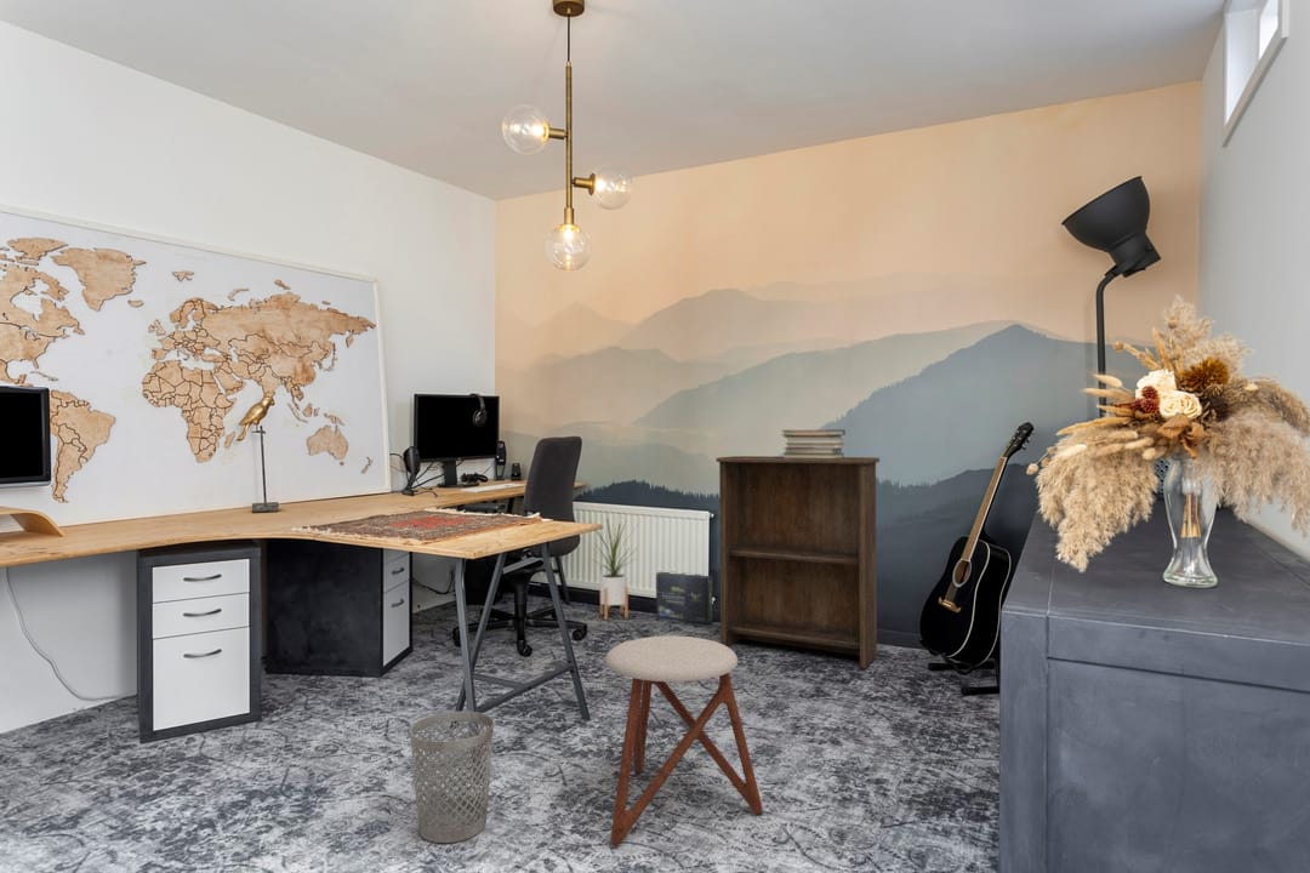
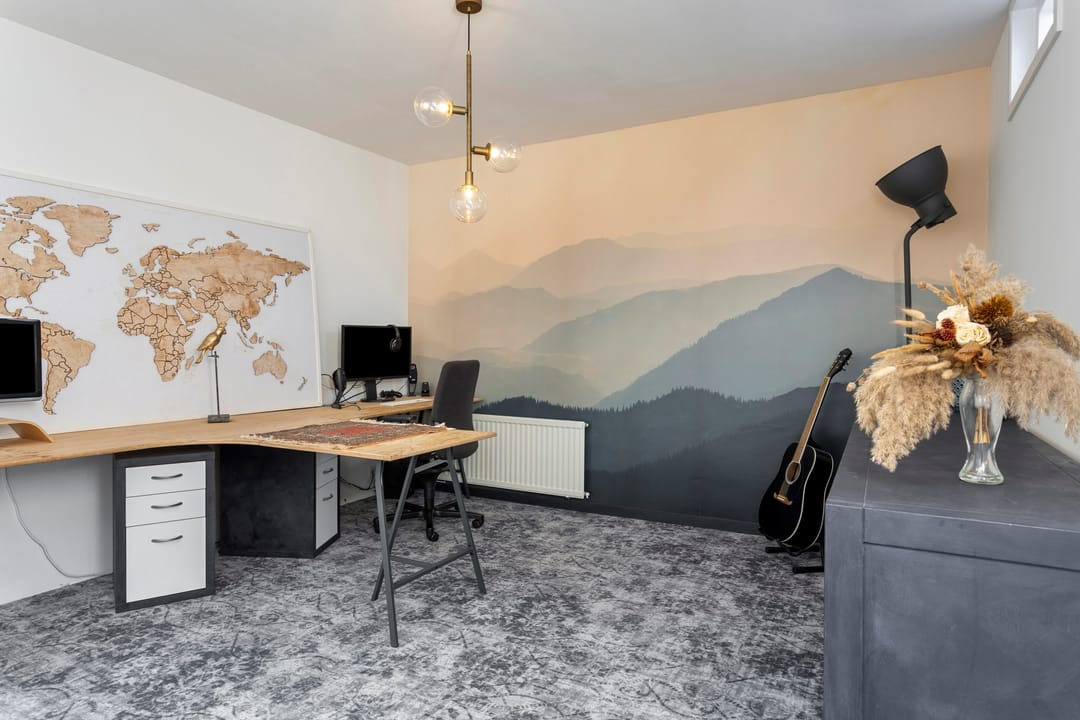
- stool [604,635,764,848]
- box [655,571,714,624]
- bookshelf [714,455,881,669]
- book stack [780,429,847,458]
- house plant [581,509,640,621]
- wastebasket [409,711,495,844]
